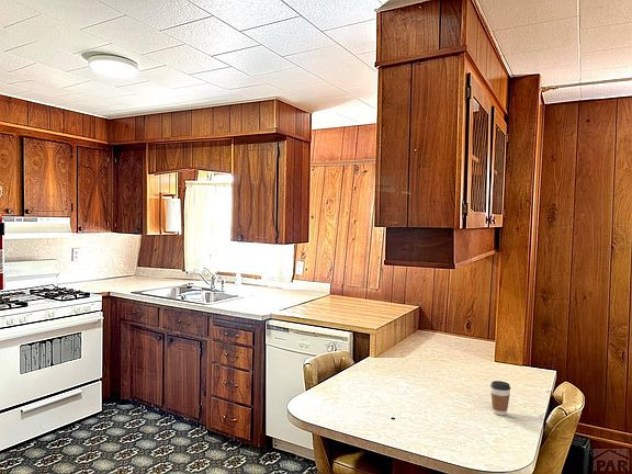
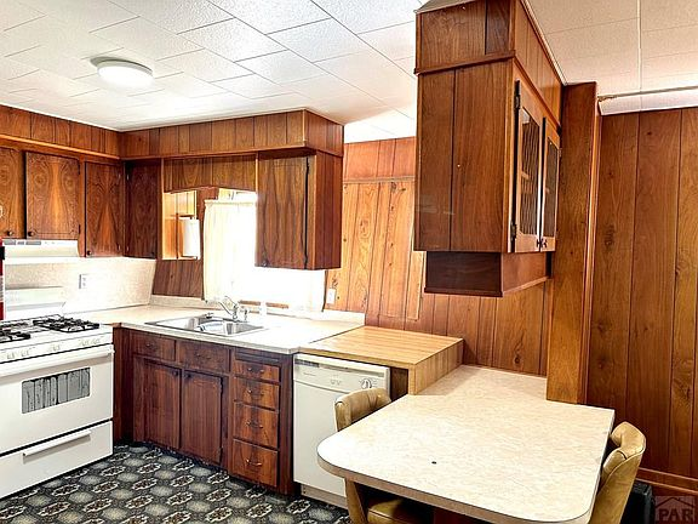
- coffee cup [489,380,511,417]
